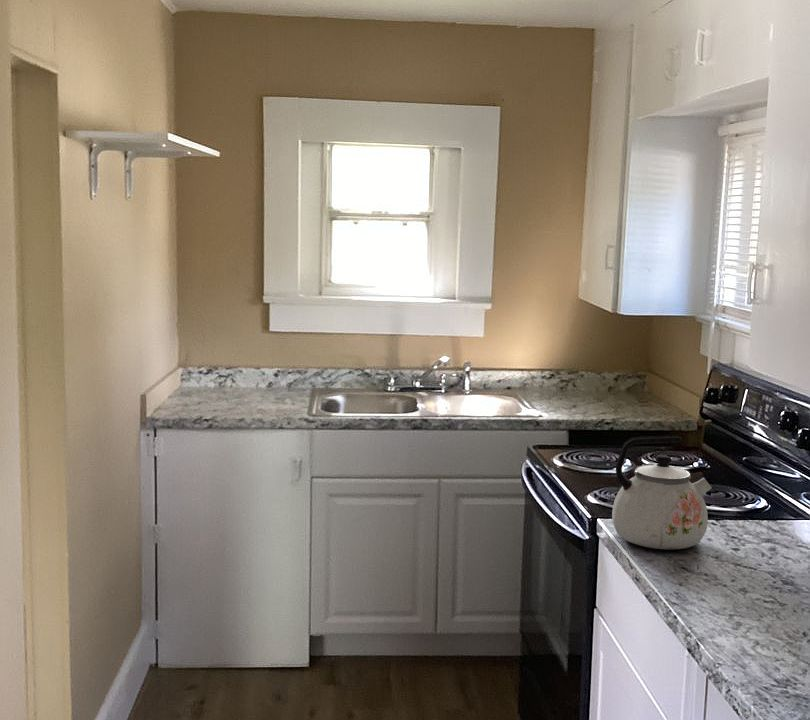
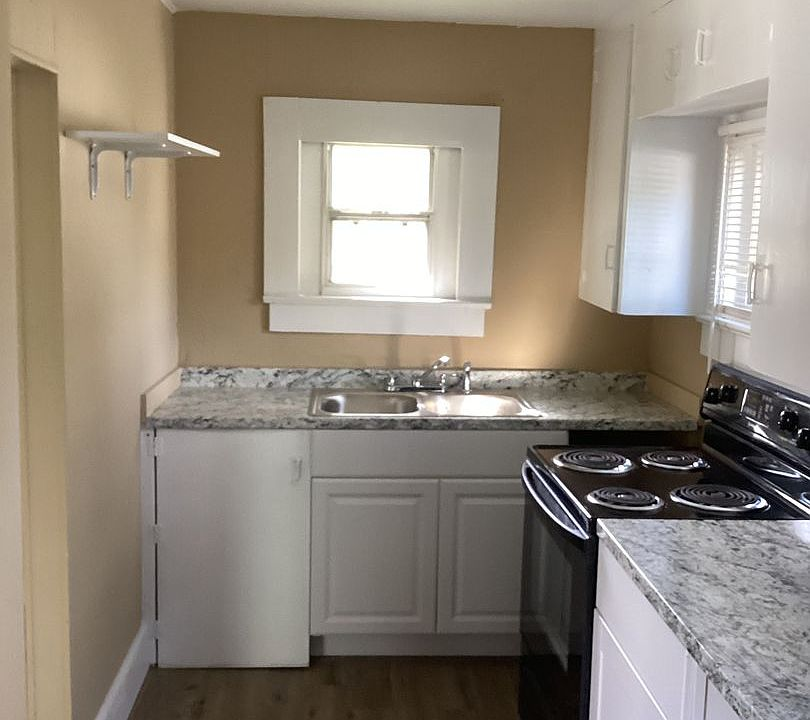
- kettle [611,435,713,550]
